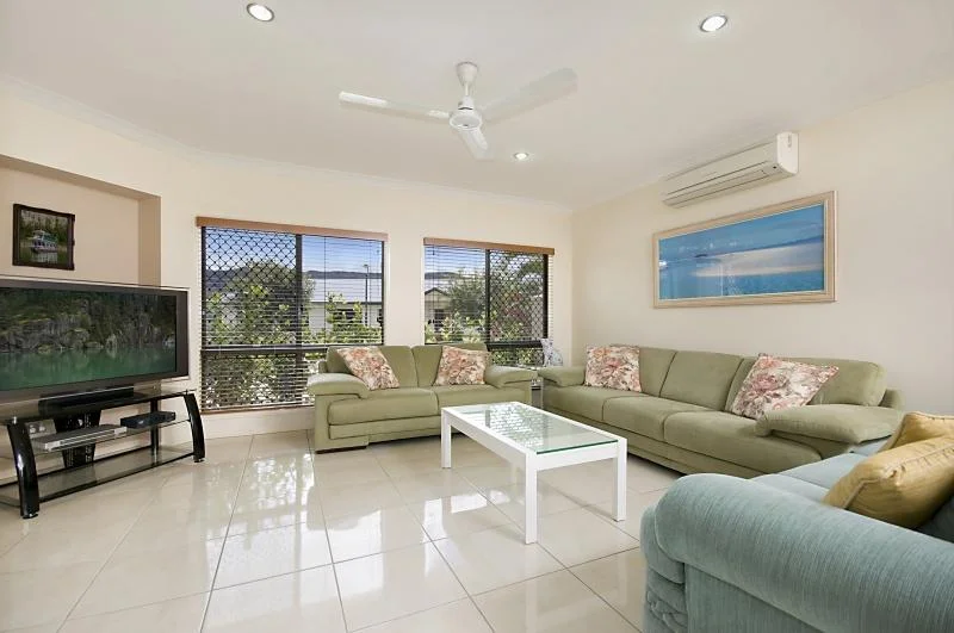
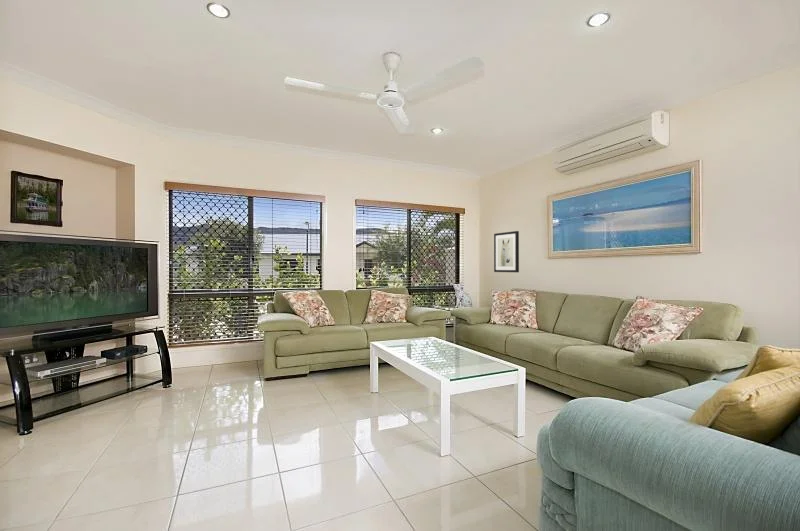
+ wall art [493,230,520,273]
